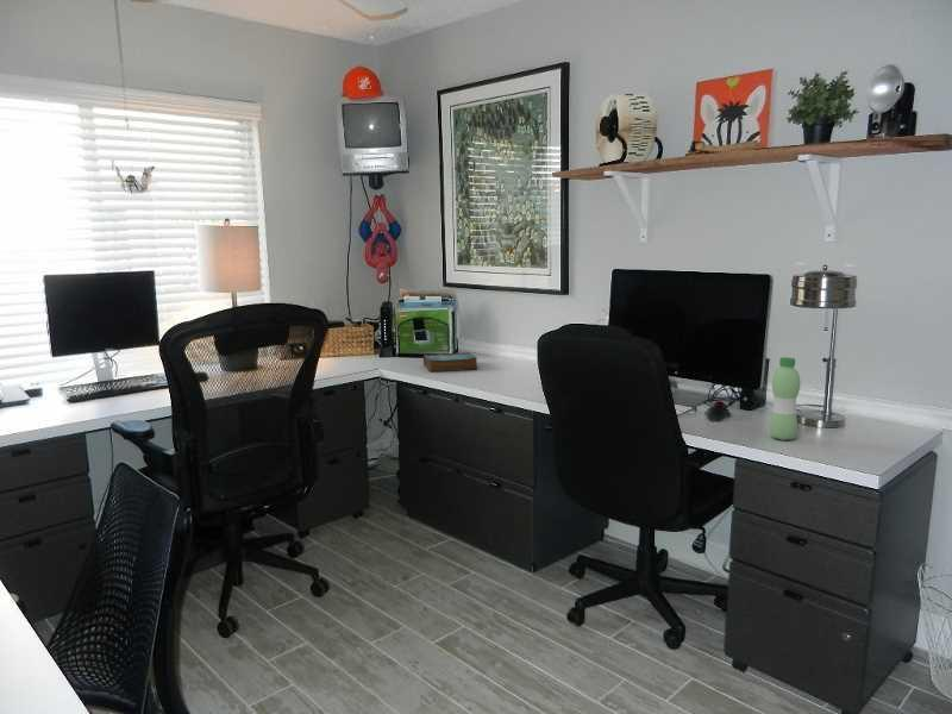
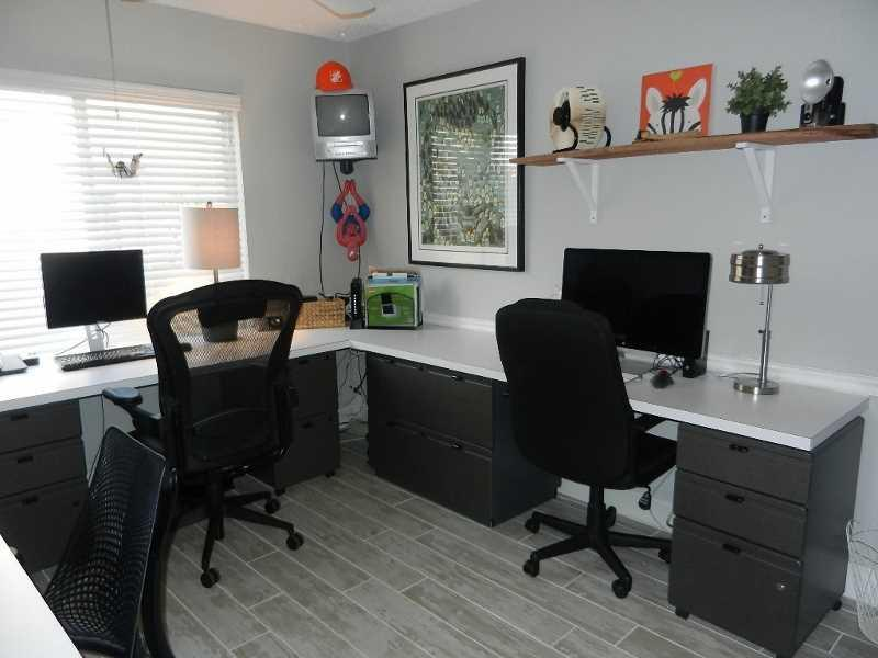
- water bottle [769,356,801,441]
- book [422,351,478,372]
